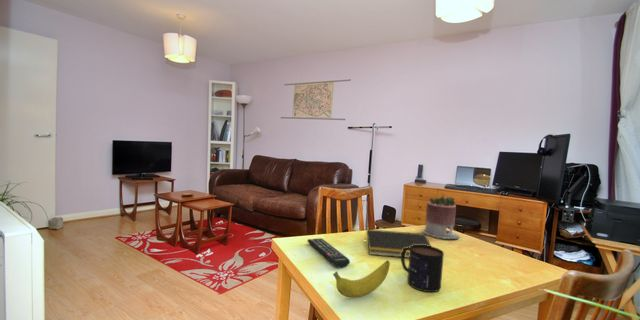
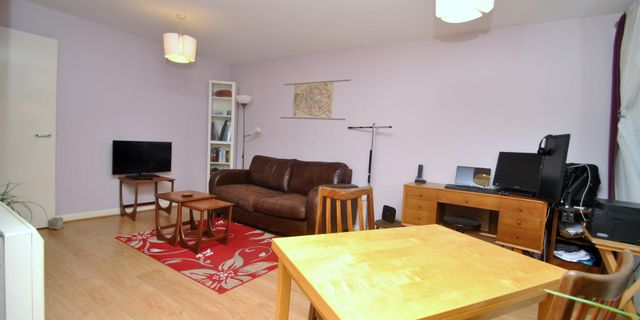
- succulent planter [421,194,461,240]
- remote control [306,237,351,268]
- mug [400,245,445,293]
- notepad [364,228,432,259]
- banana [332,260,391,298]
